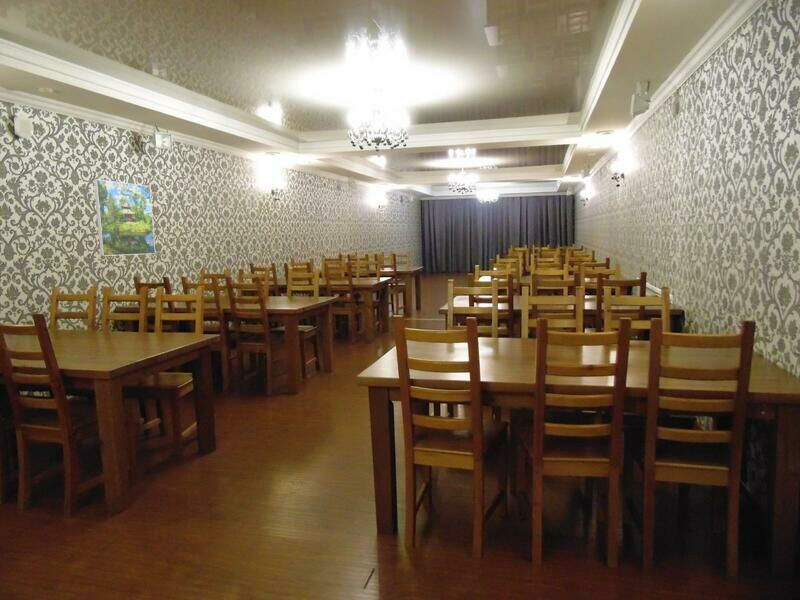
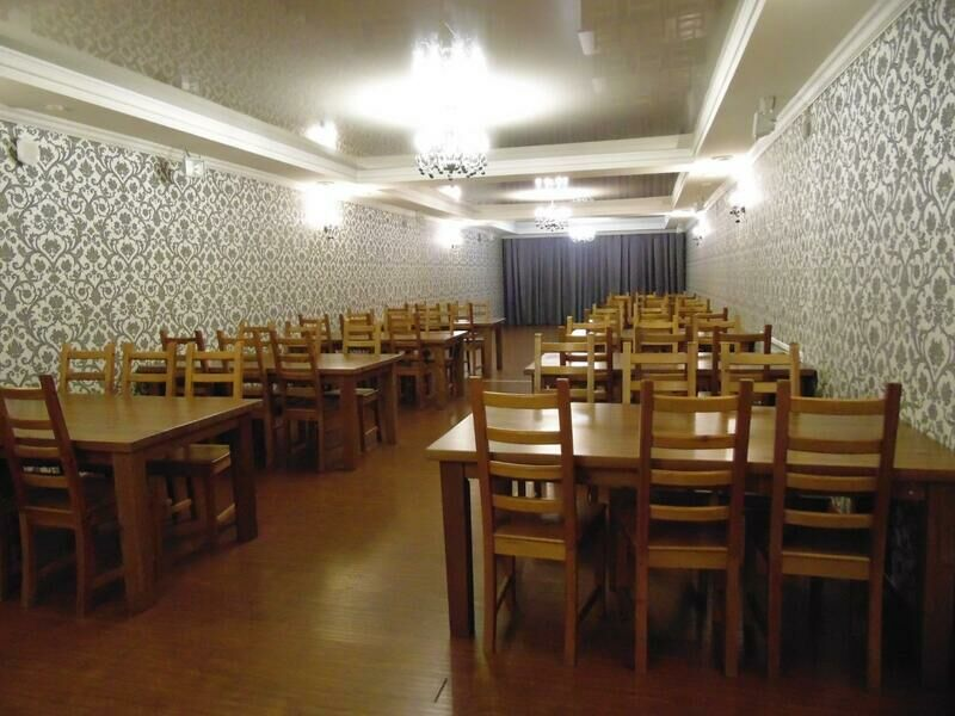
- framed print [93,178,156,257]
